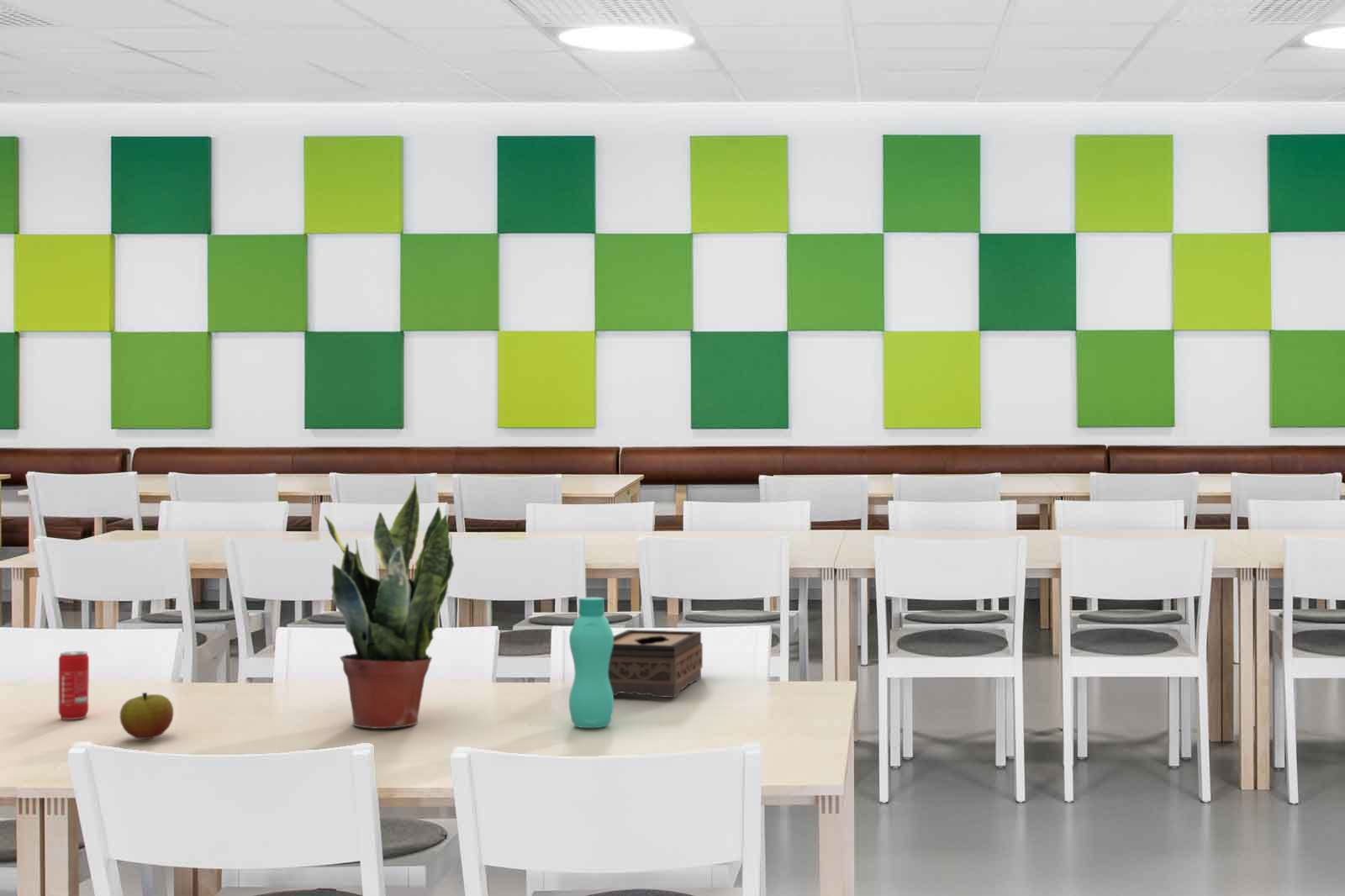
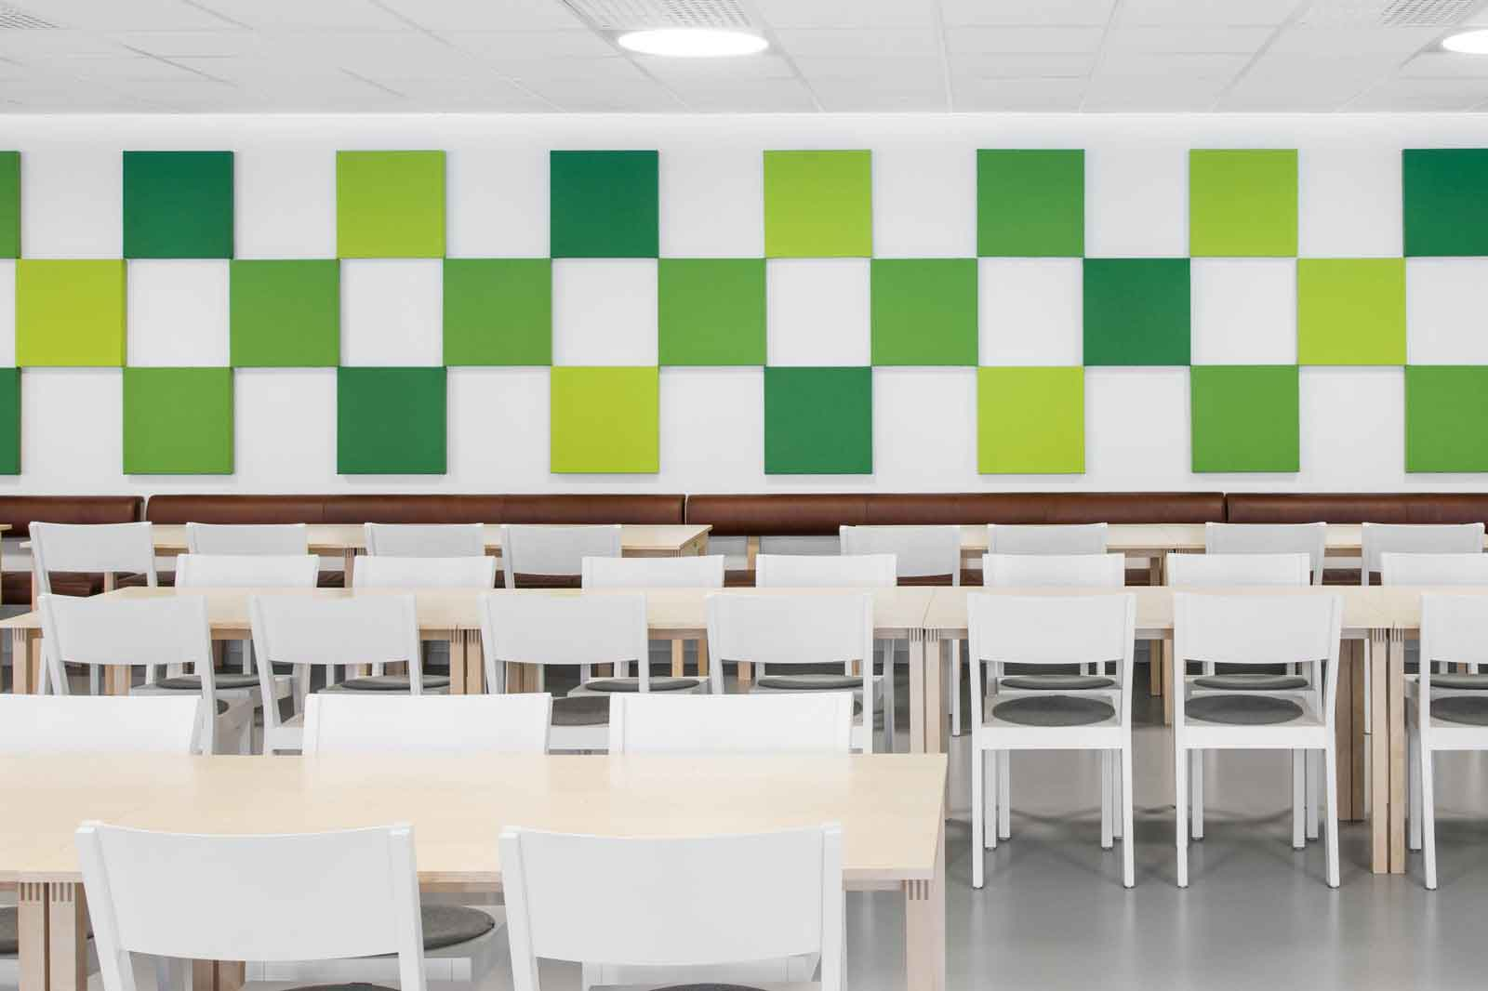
- apple [119,692,174,740]
- tissue box [608,629,704,698]
- bottle [568,597,614,729]
- beverage can [58,651,90,720]
- potted plant [324,475,455,729]
